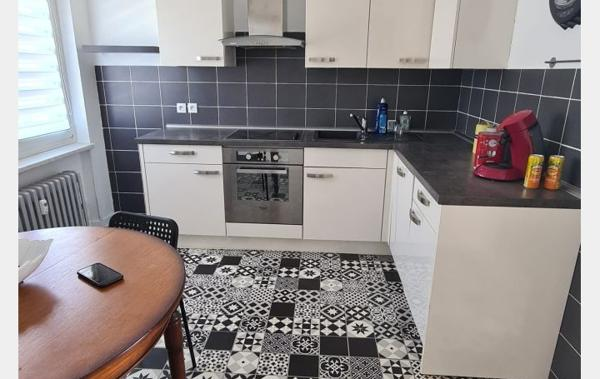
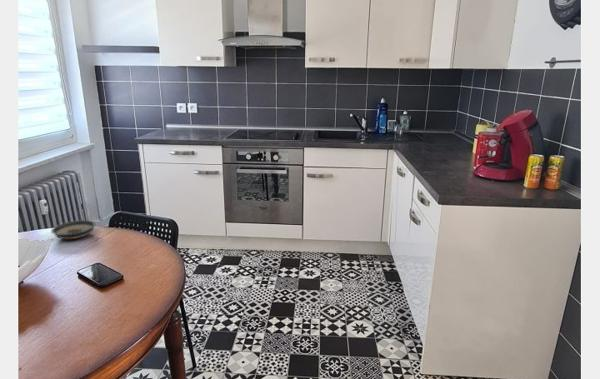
+ saucer [50,219,97,240]
